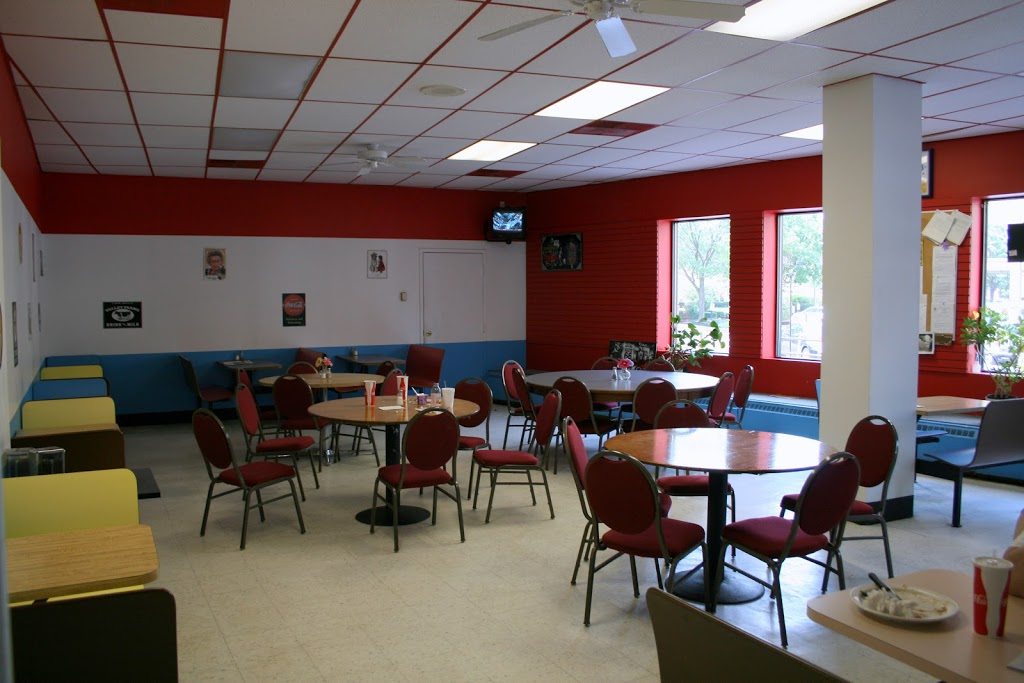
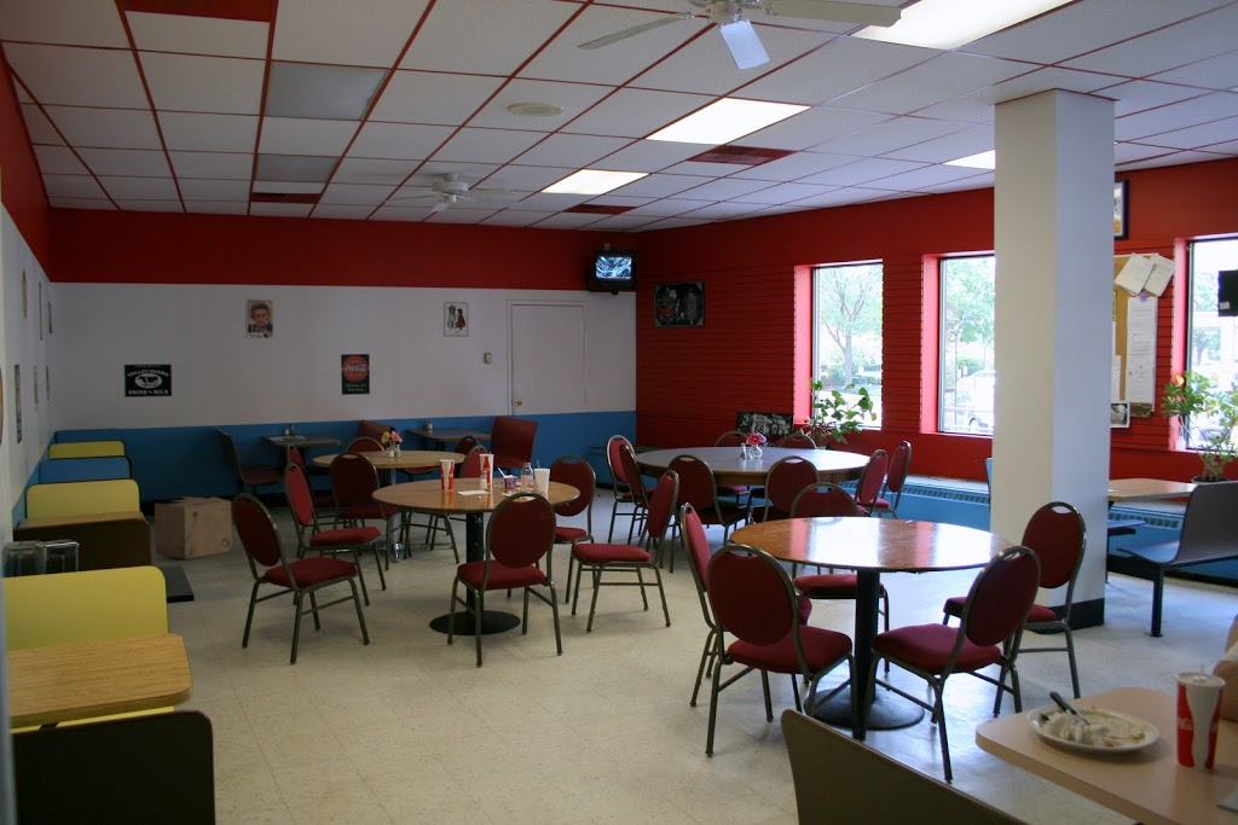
+ cardboard box [154,495,233,560]
